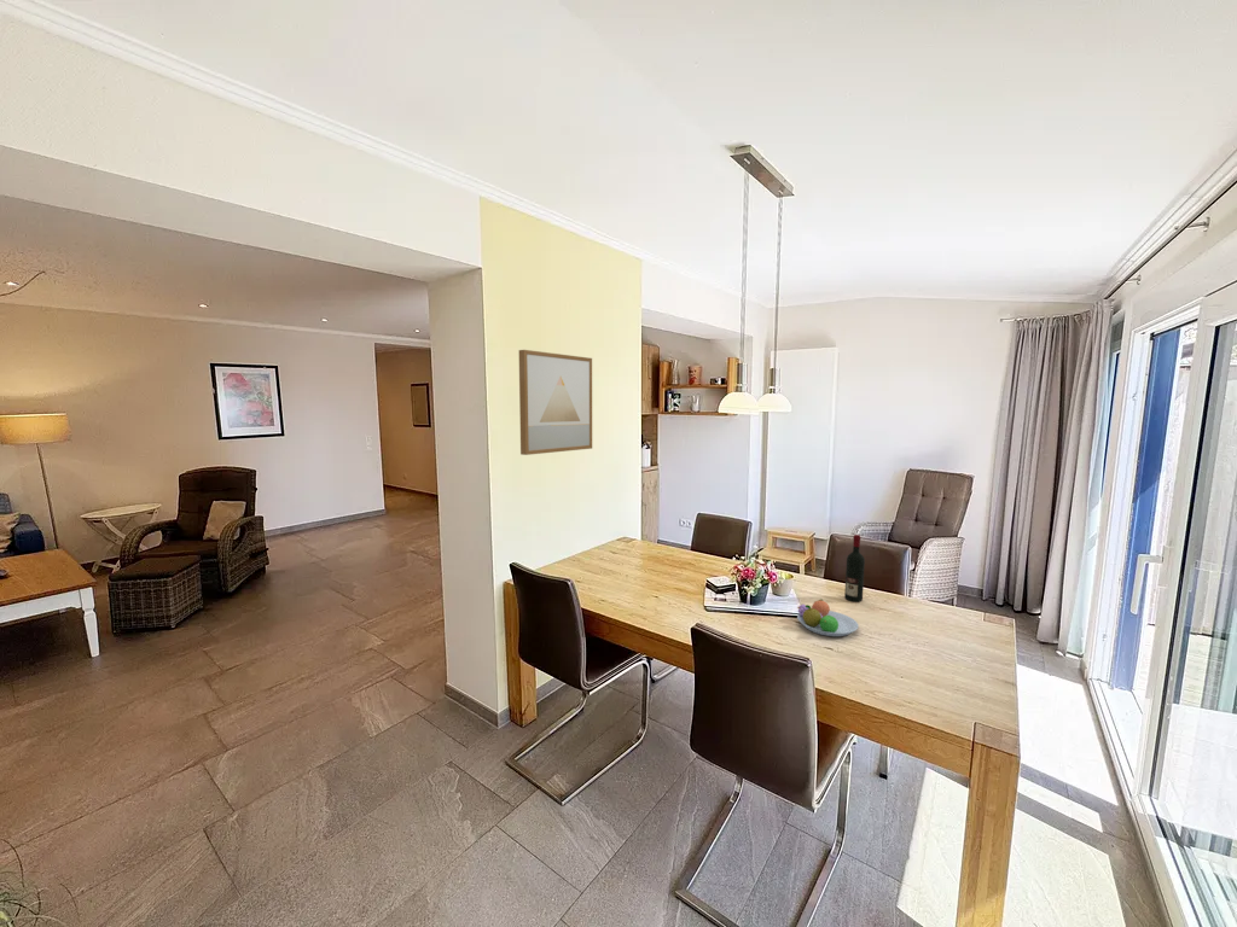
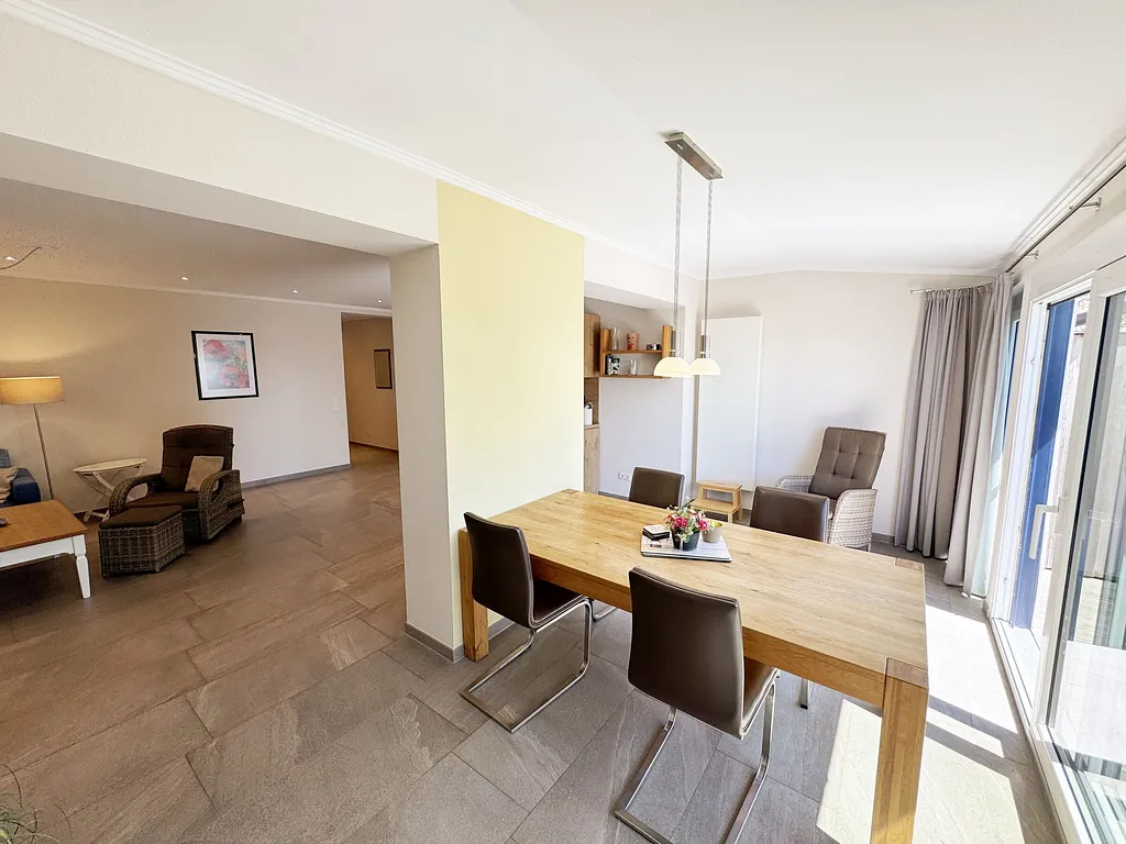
- fruit bowl [796,599,860,637]
- alcohol [843,534,866,604]
- wall art [518,349,593,456]
